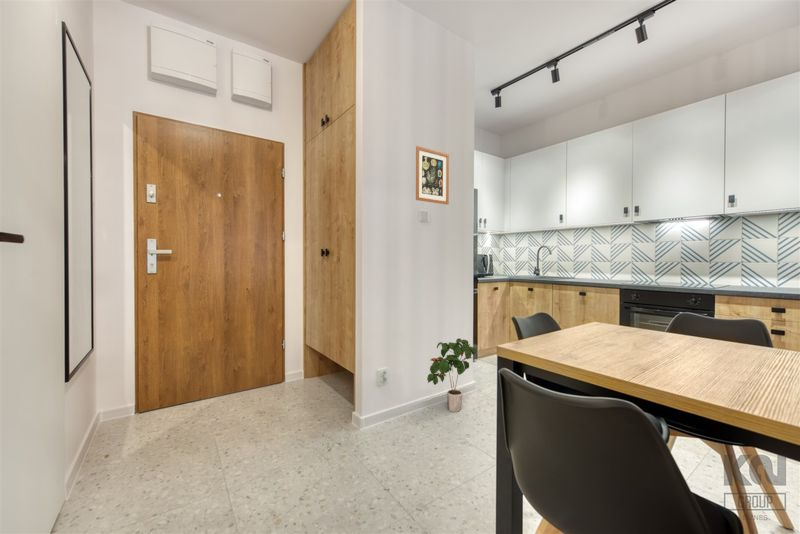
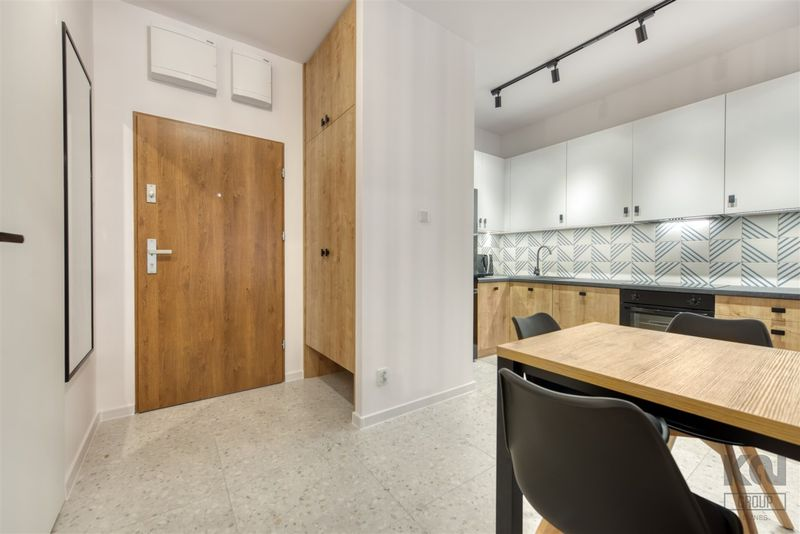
- potted plant [426,337,477,413]
- wall art [415,145,450,206]
